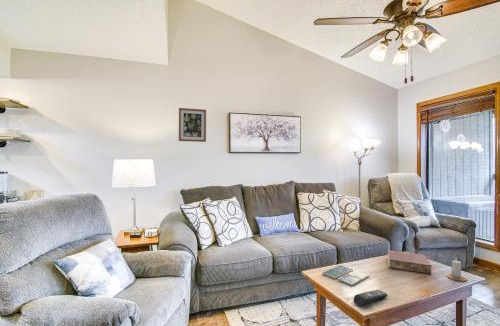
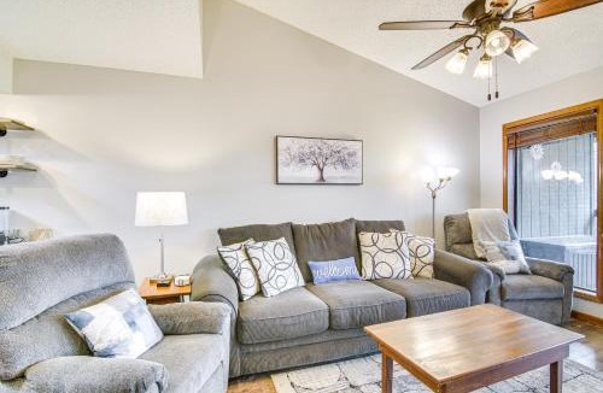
- wall art [178,107,207,143]
- book [386,249,432,275]
- drink coaster [321,264,370,287]
- candle [446,259,468,282]
- remote control [353,289,388,307]
